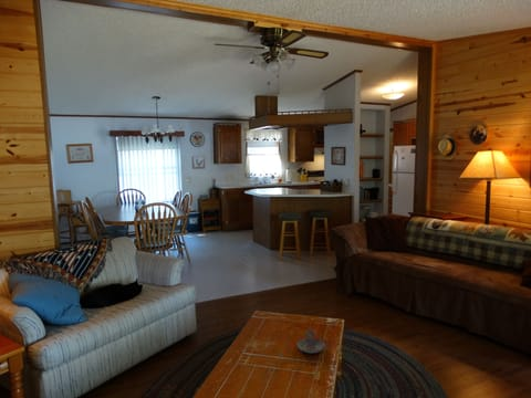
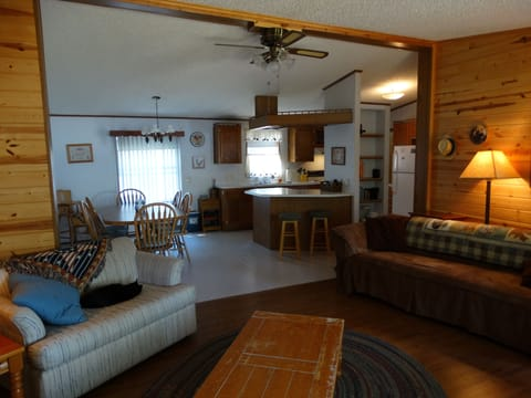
- candle holder [295,329,331,355]
